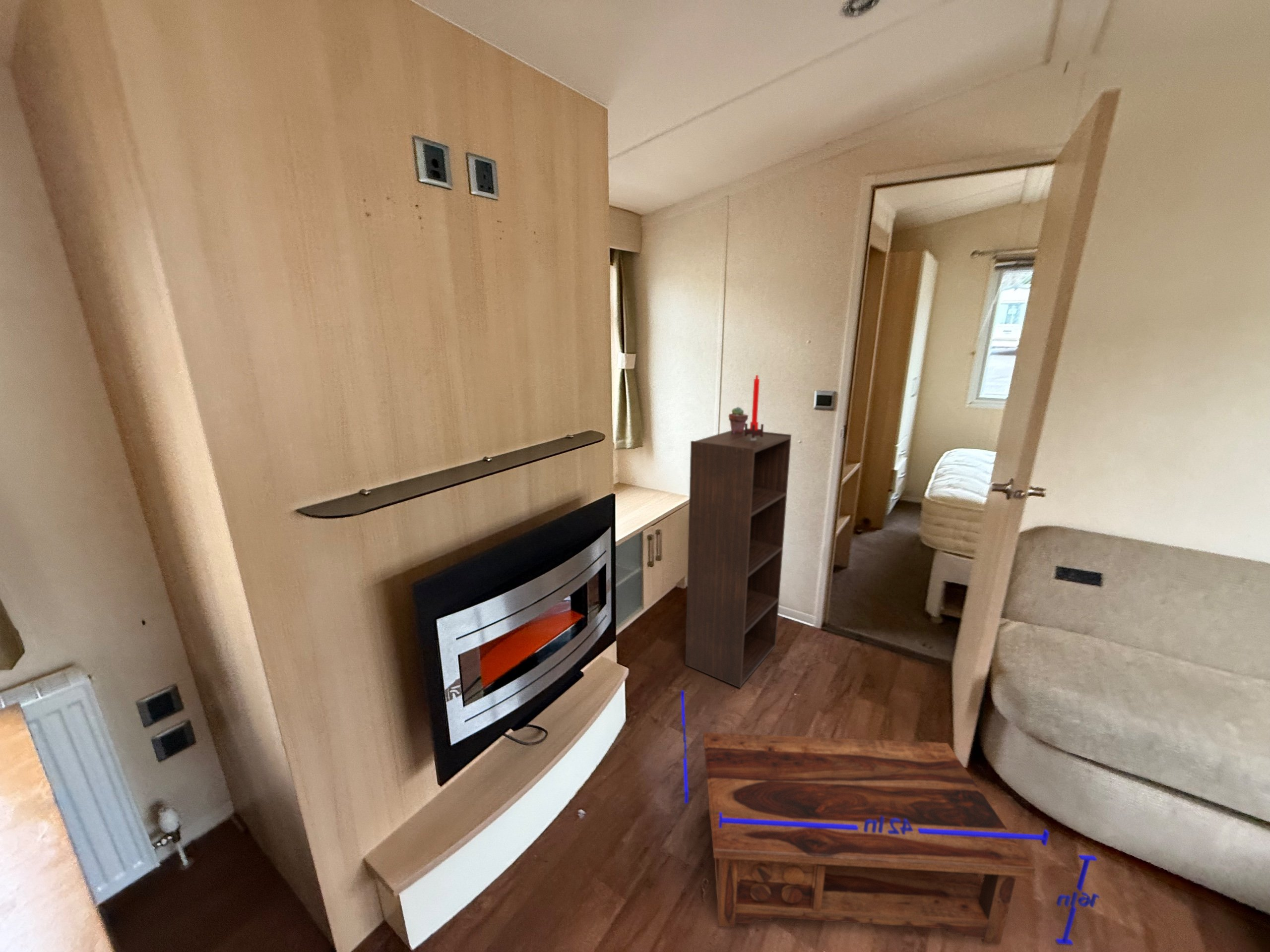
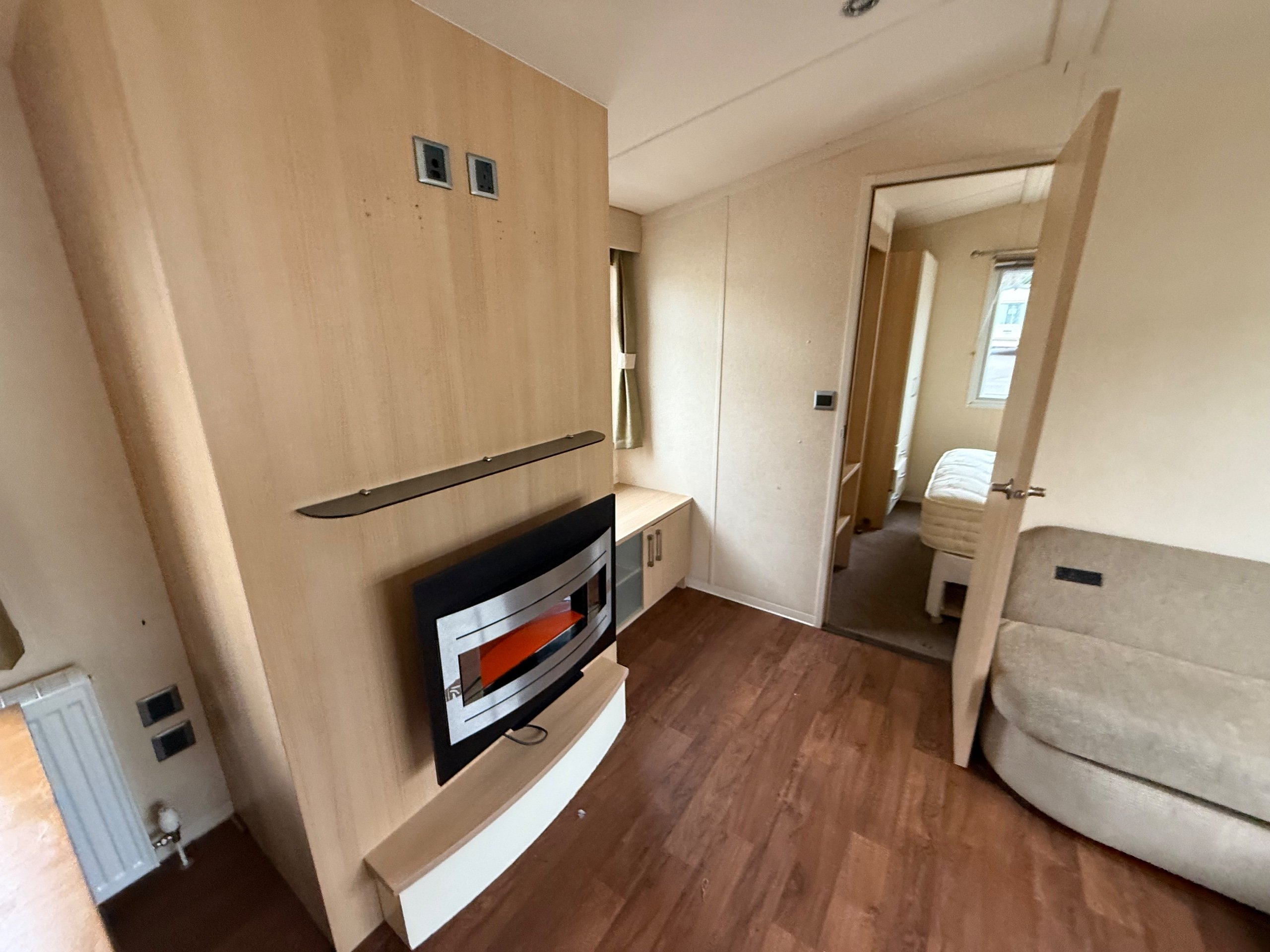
- candle [744,374,764,440]
- shelf [685,429,792,689]
- potted succulent [728,407,749,433]
- coffee table [681,690,1100,946]
